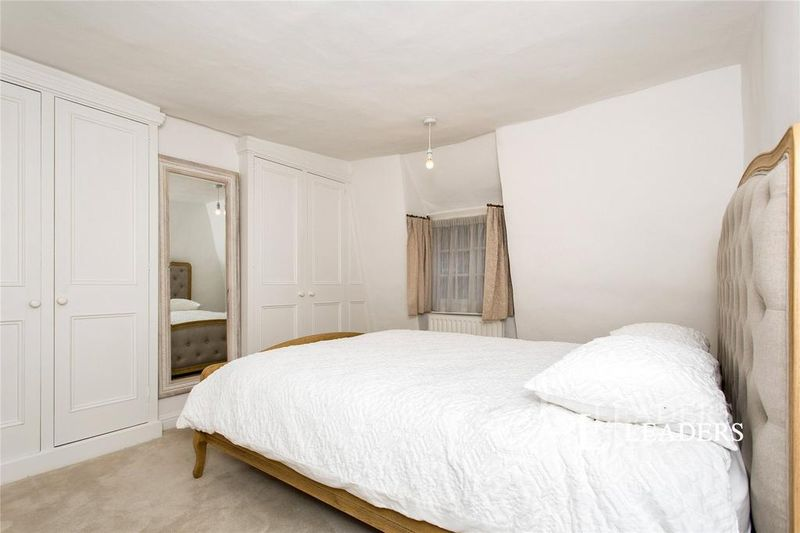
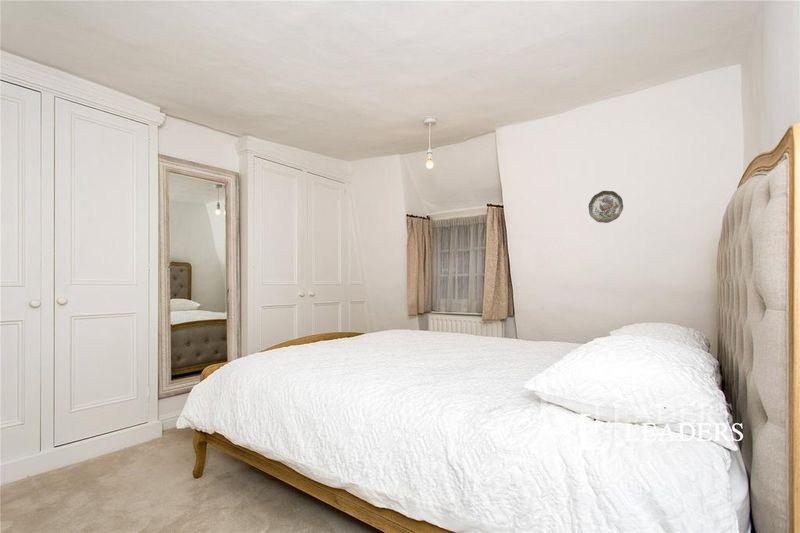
+ decorative plate [588,190,624,224]
